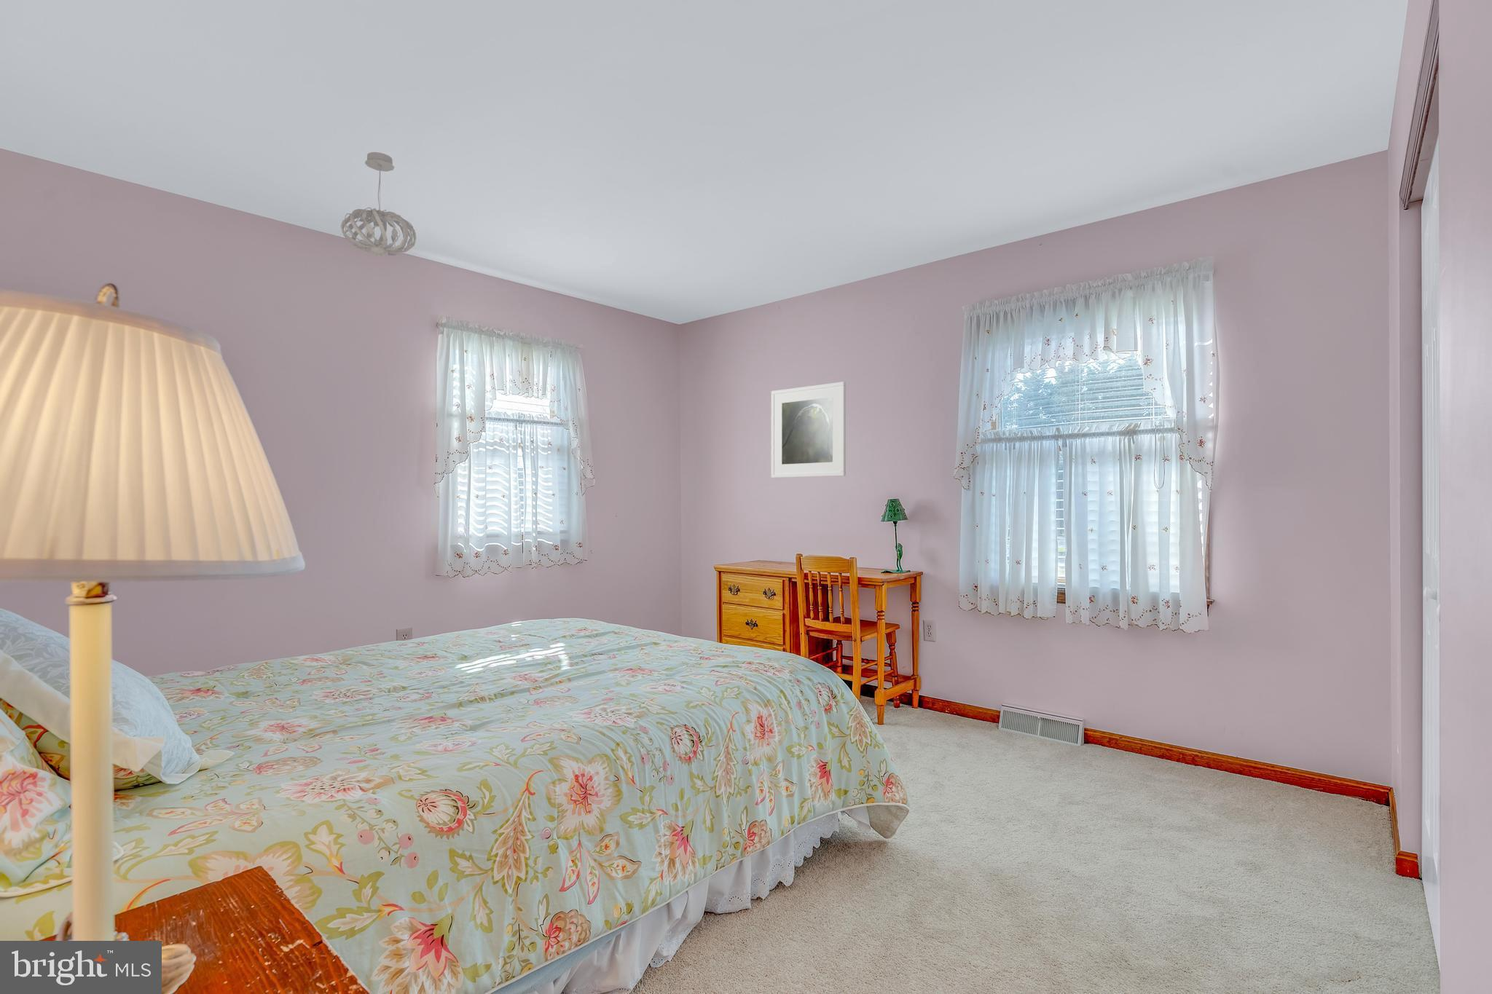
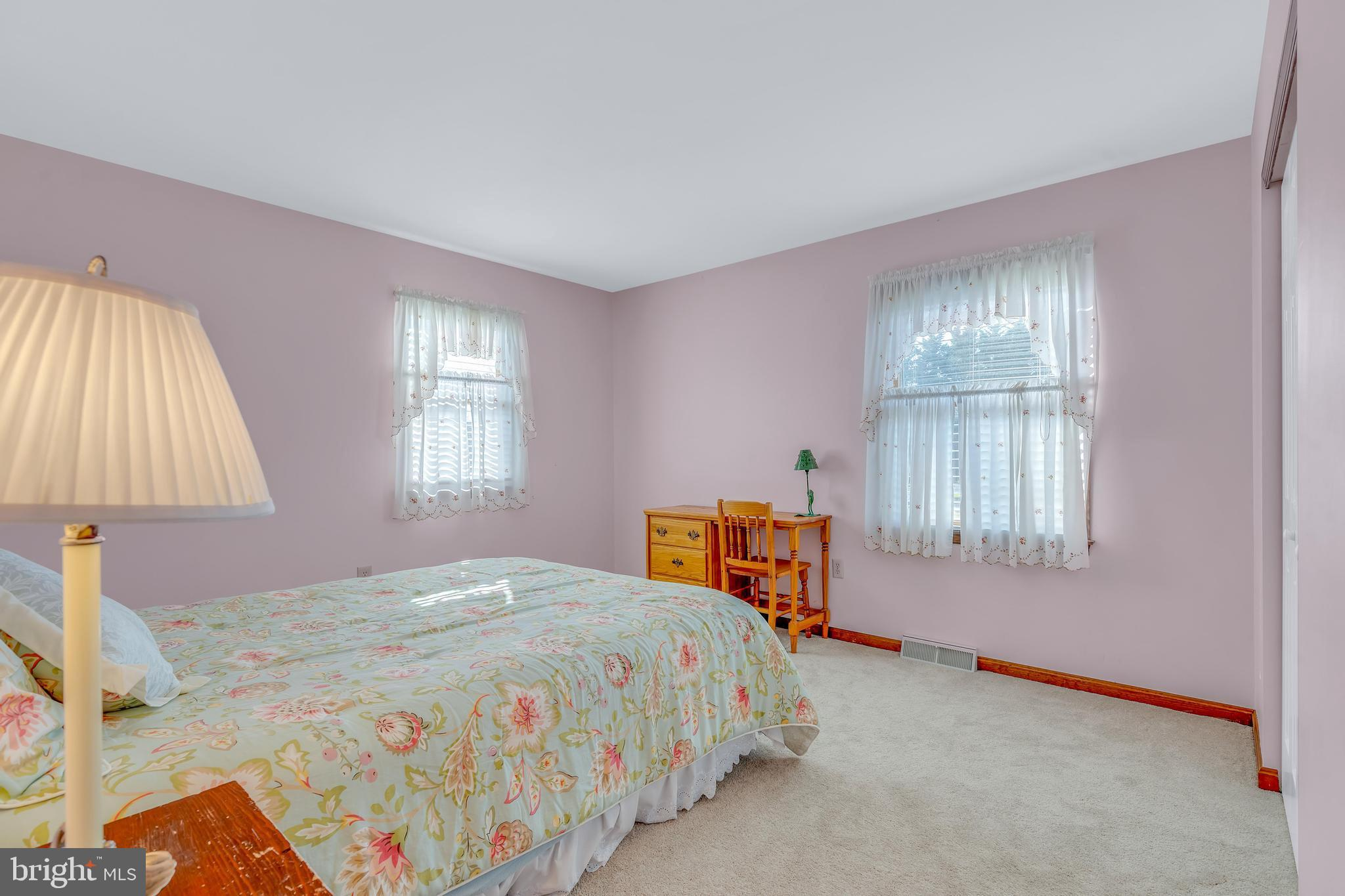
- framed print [771,381,846,478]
- pendant light [341,152,417,257]
